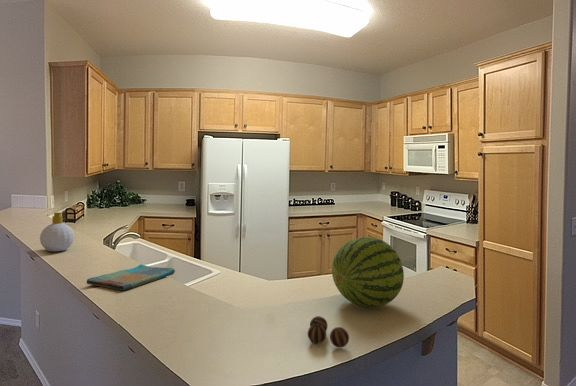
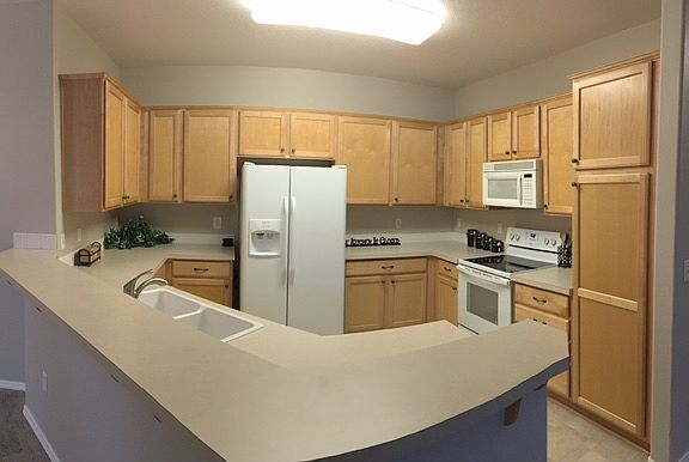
- dish towel [86,263,176,291]
- soap bottle [39,211,75,252]
- fruit [331,236,405,309]
- decorative ball [307,315,350,349]
